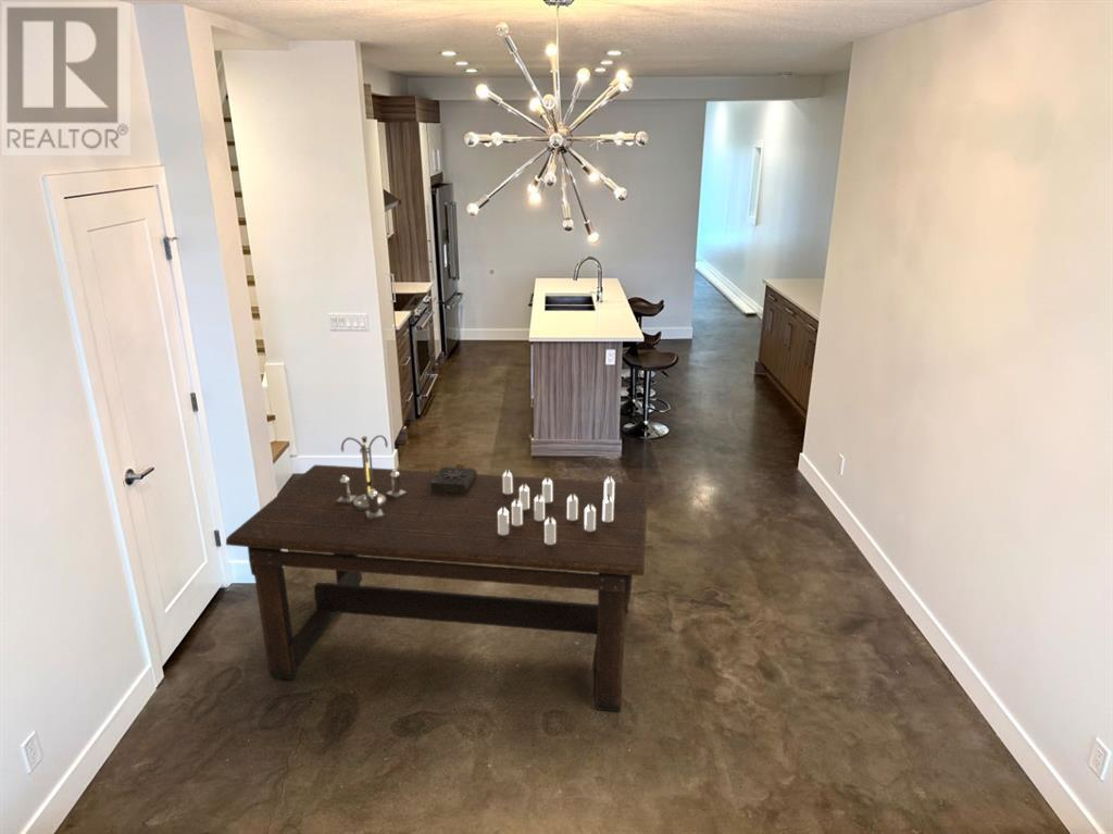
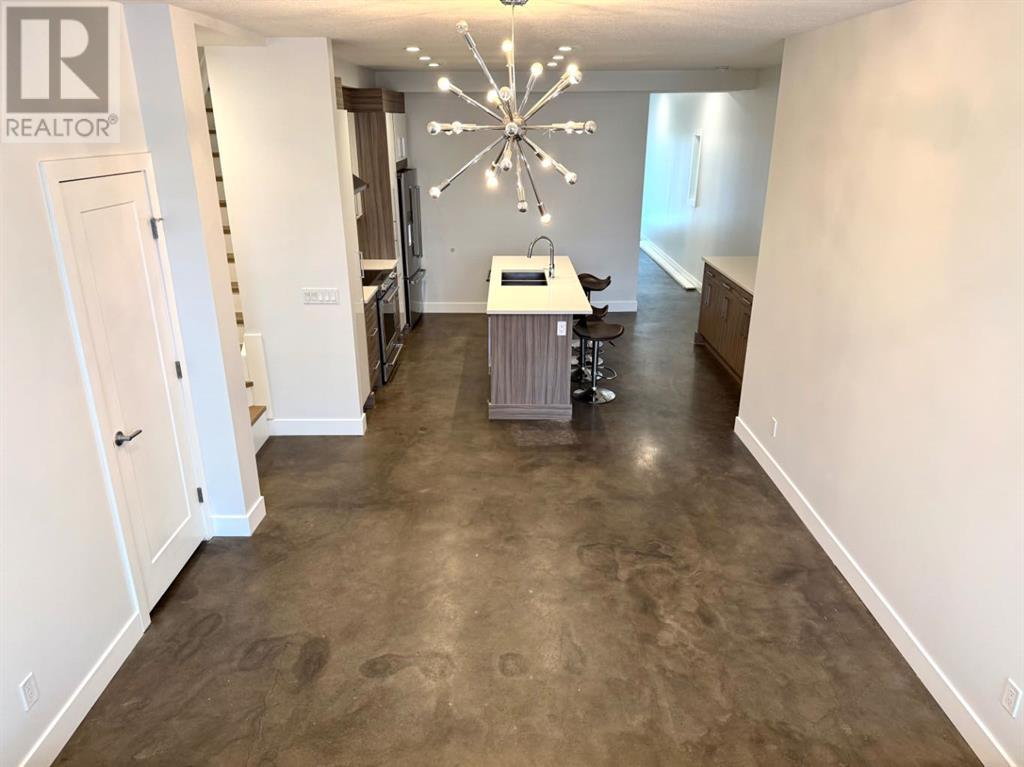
- dining table [225,434,649,712]
